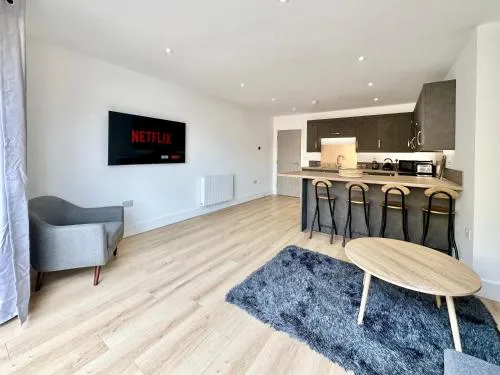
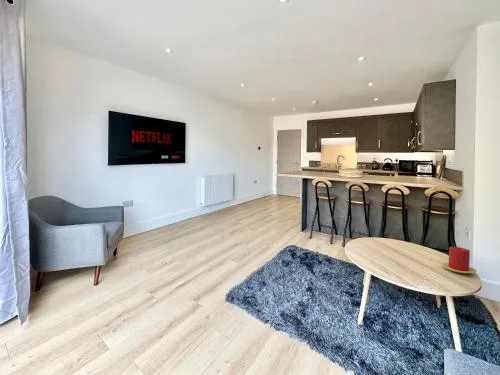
+ candle [441,246,477,274]
